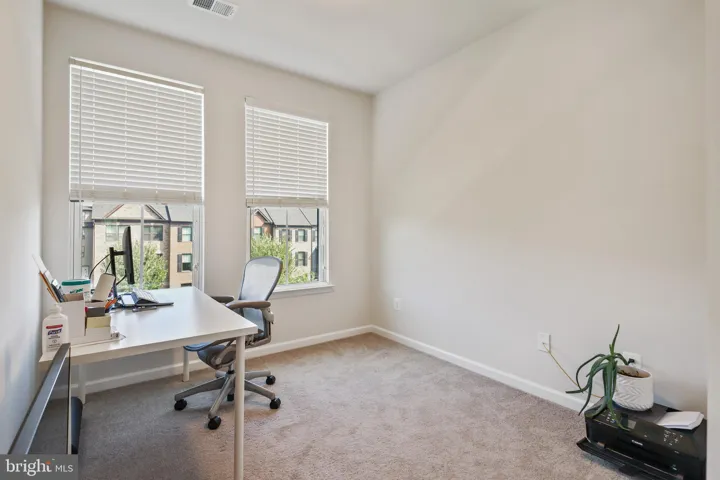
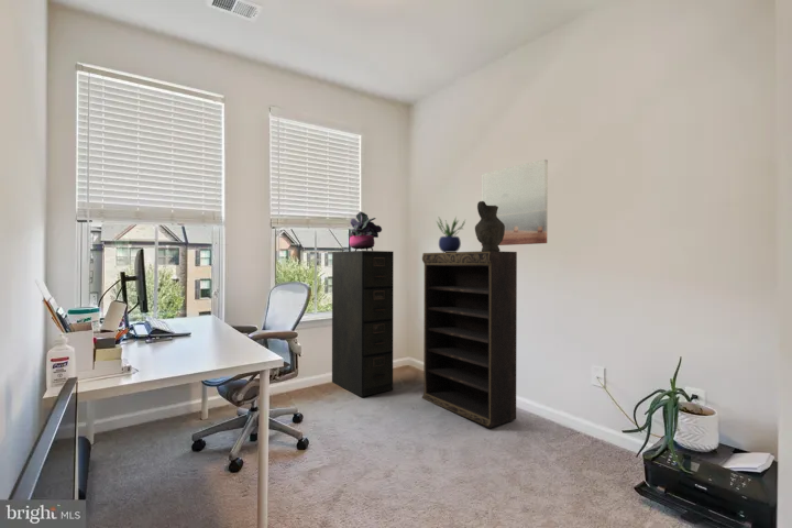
+ filing cabinet [331,250,395,398]
+ decorative vase [474,200,505,252]
+ potted plant [435,216,466,253]
+ potted plant [348,210,383,251]
+ bookshelf [421,251,518,429]
+ wall art [481,158,549,248]
